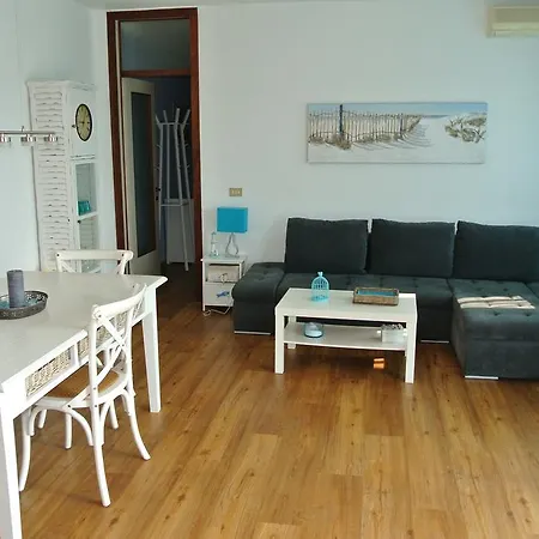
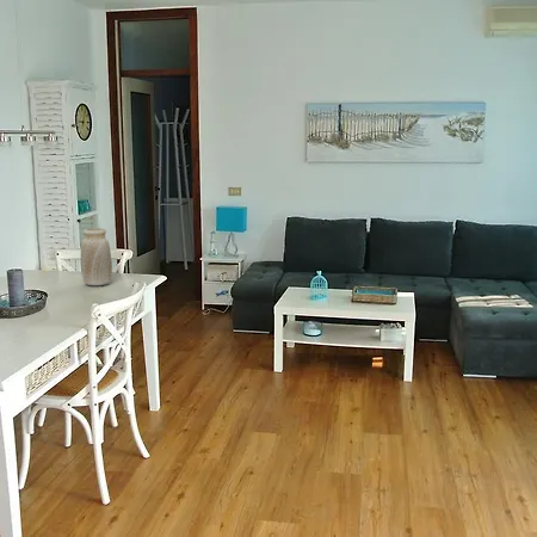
+ vase [80,227,113,286]
